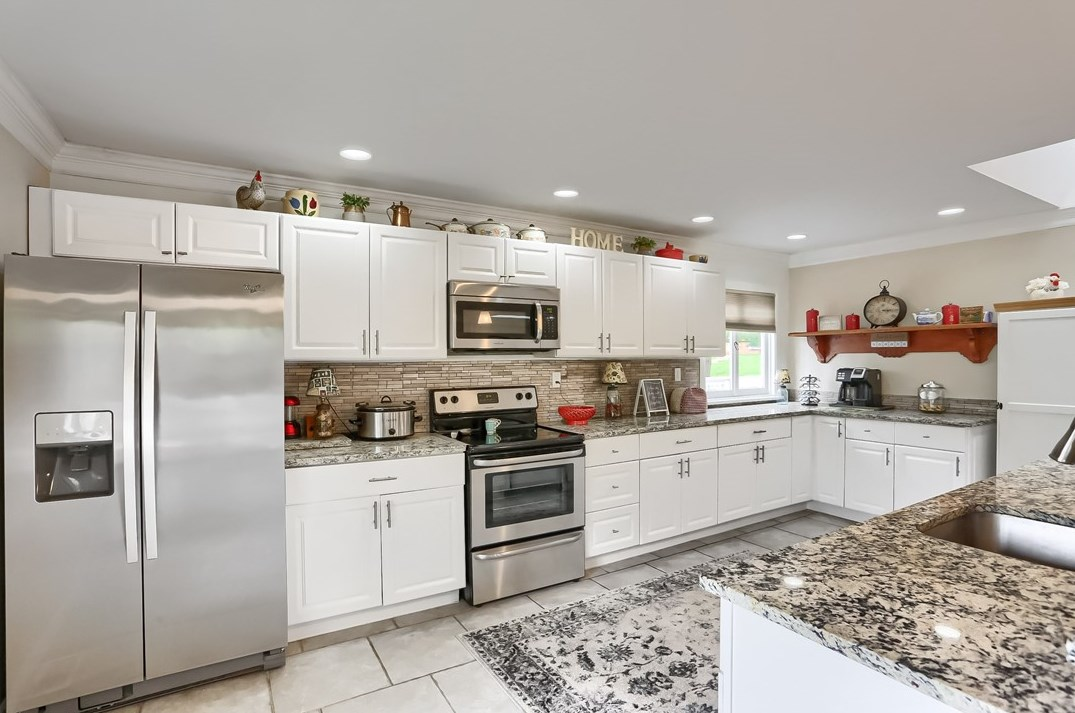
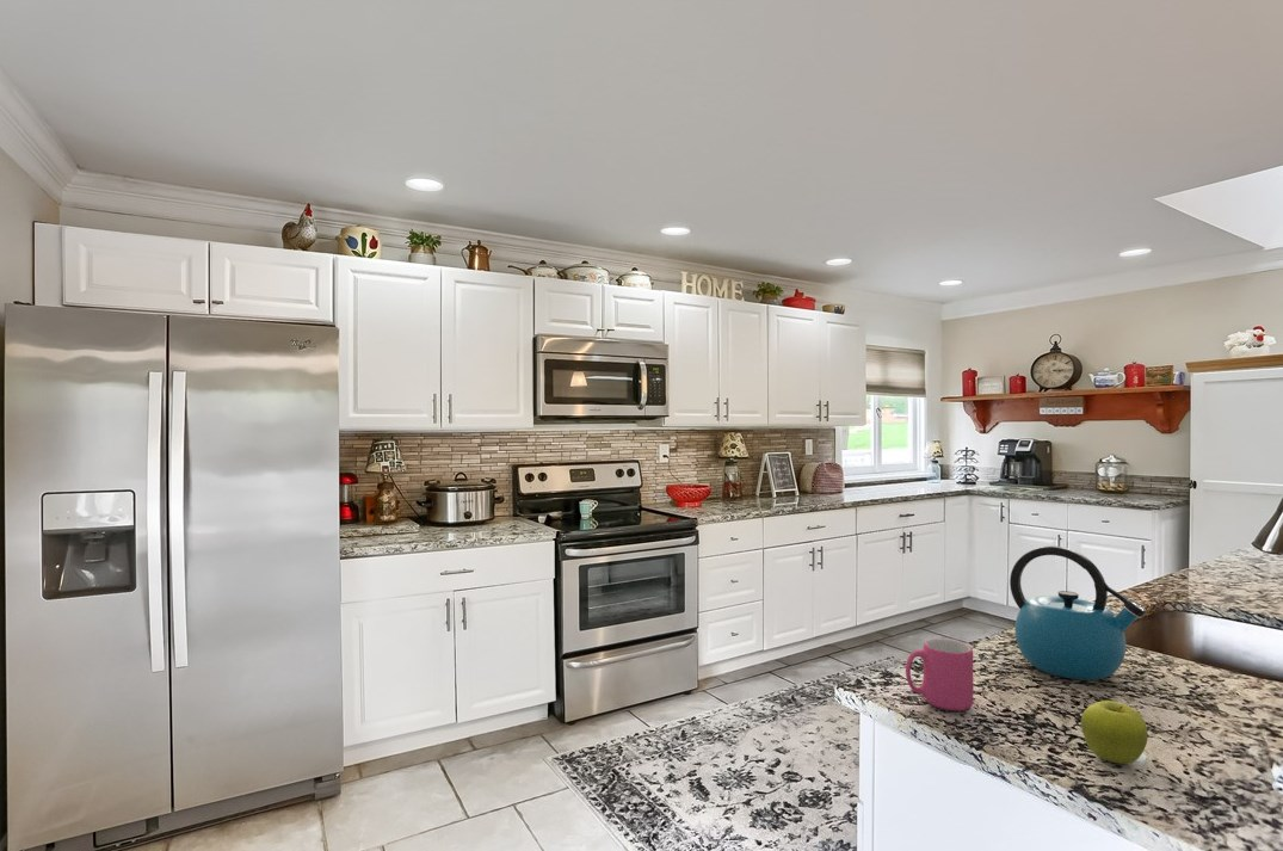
+ fruit [1080,699,1149,765]
+ mug [905,639,974,711]
+ kettle [1008,544,1148,682]
